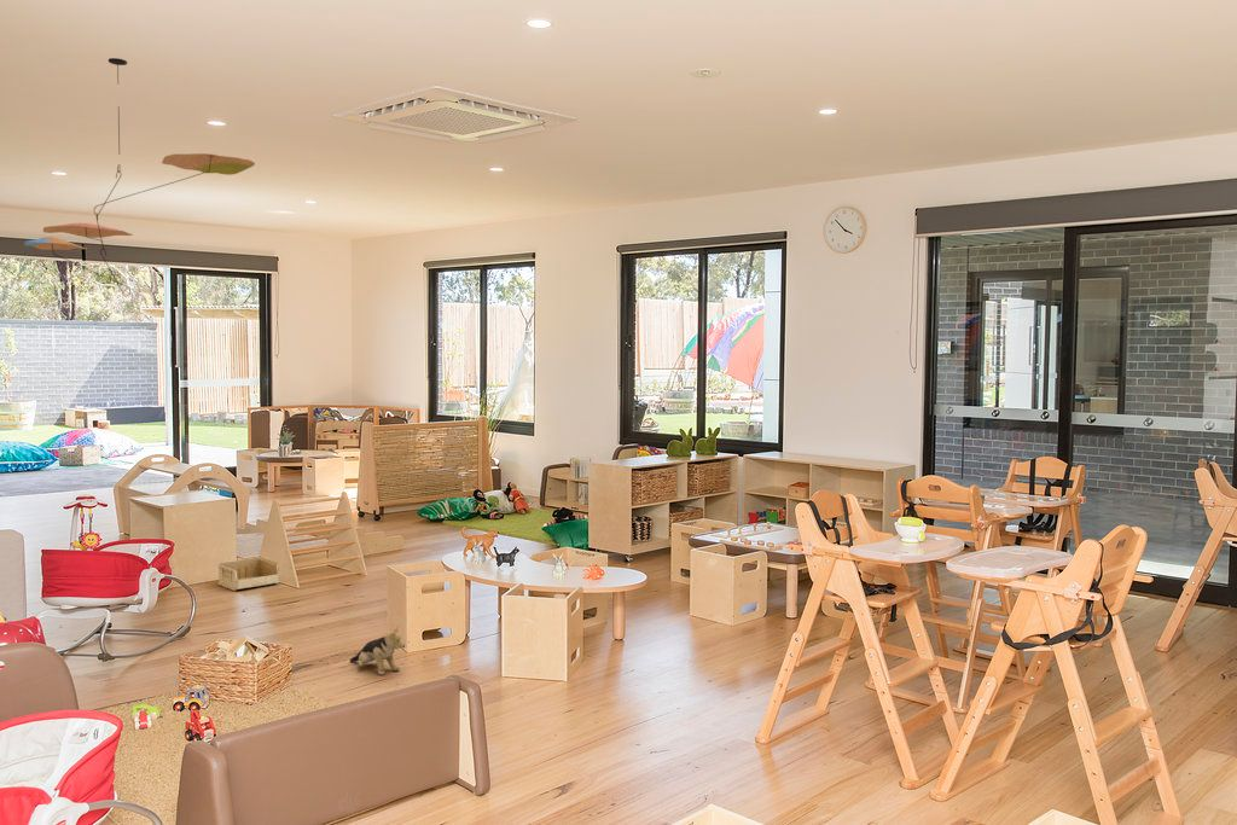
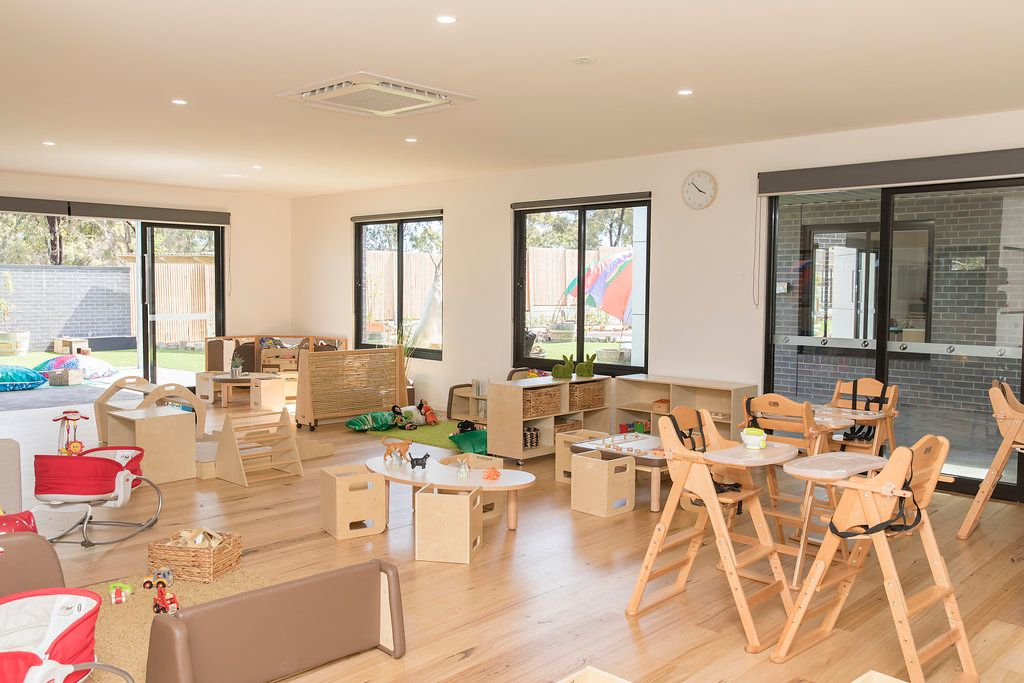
- plush toy [349,624,406,675]
- ceiling mobile [23,57,256,297]
- storage bin [215,556,280,592]
